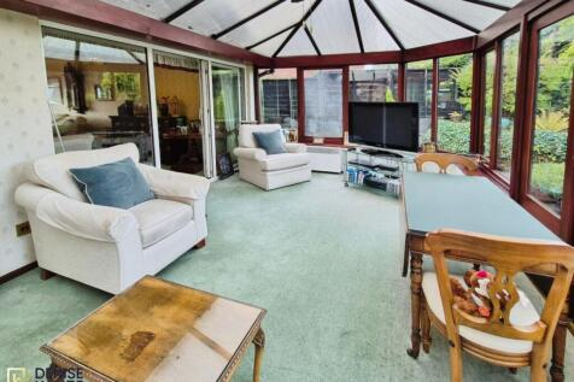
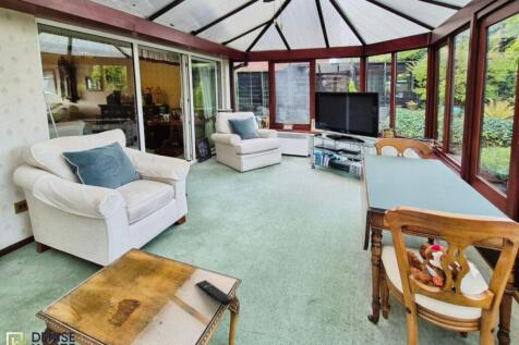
+ remote control [195,279,234,306]
